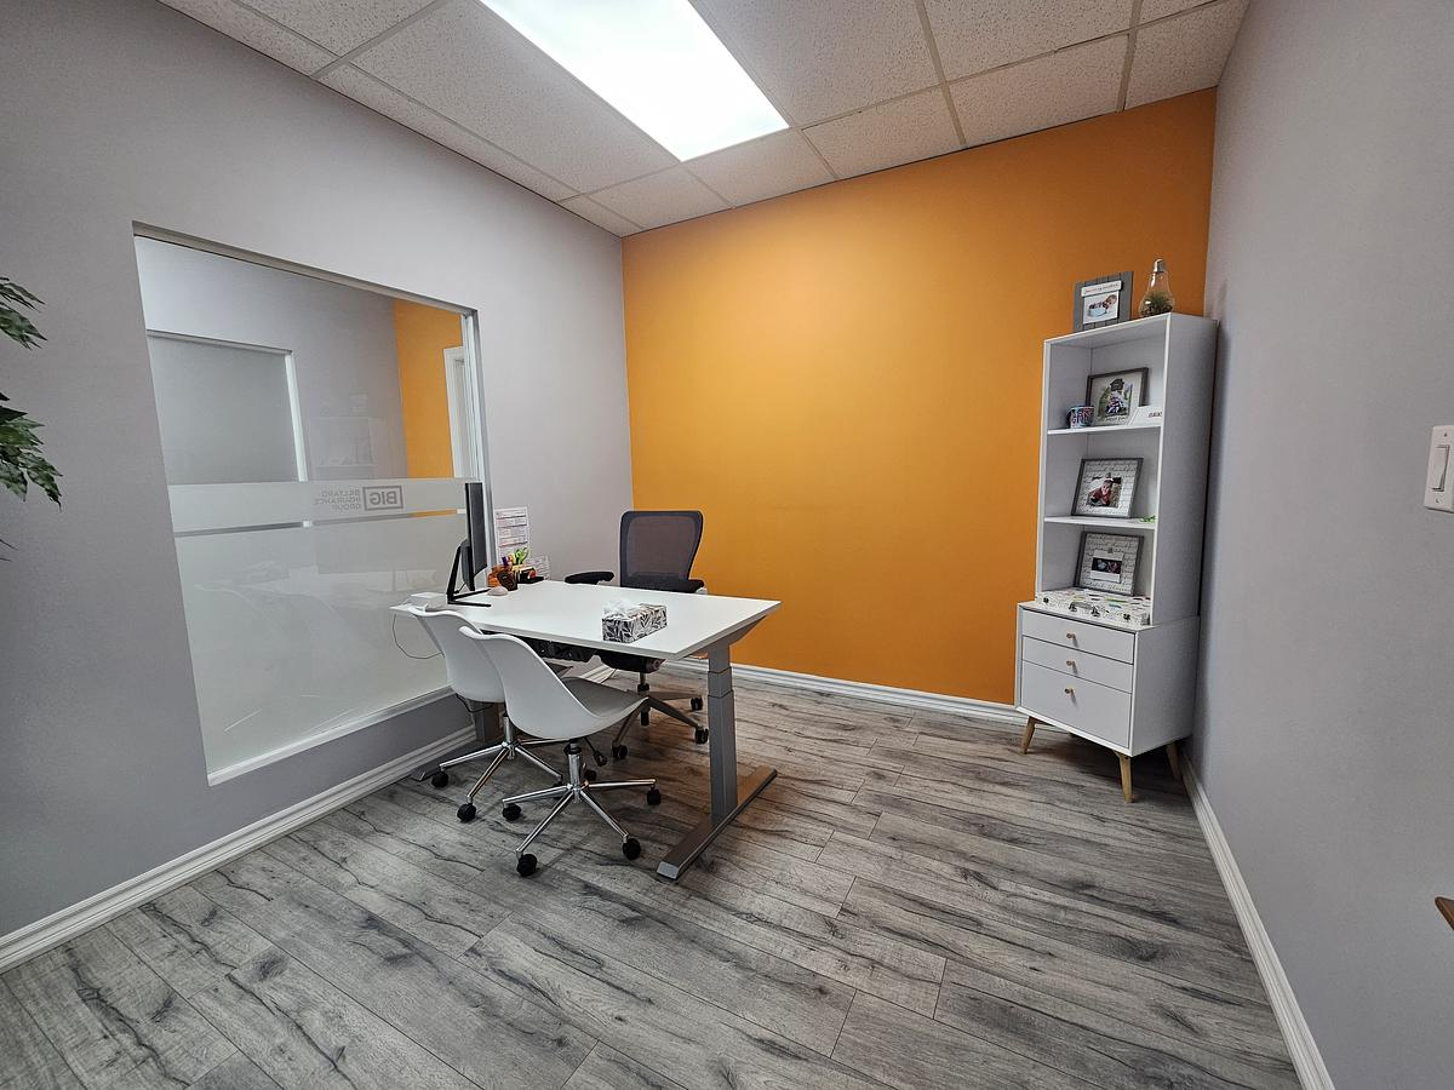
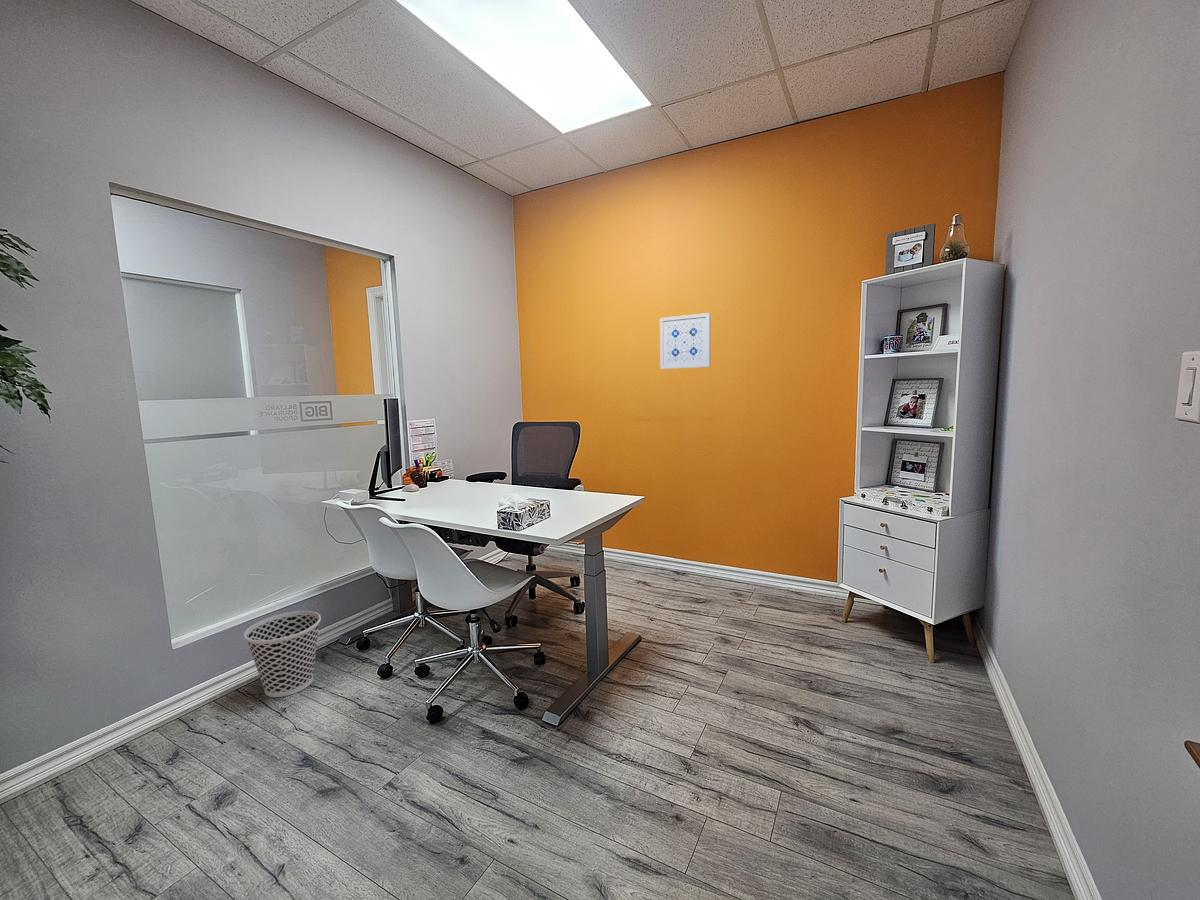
+ wall art [659,312,711,370]
+ wastebasket [243,610,322,698]
